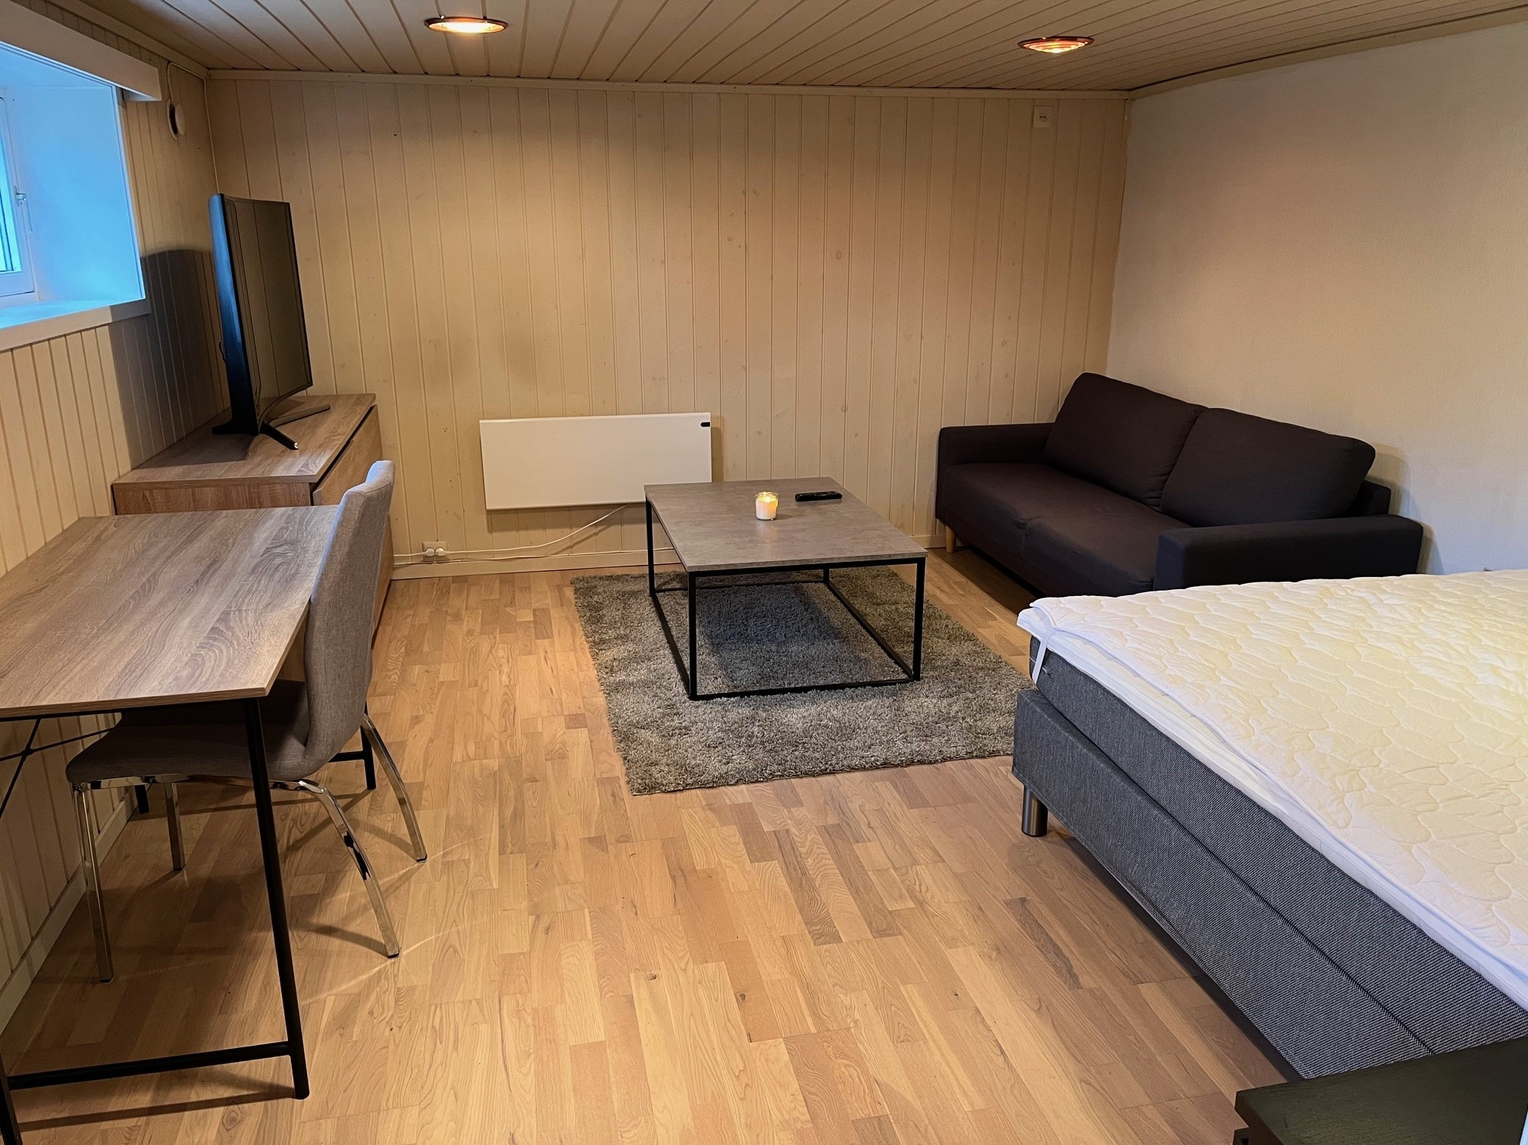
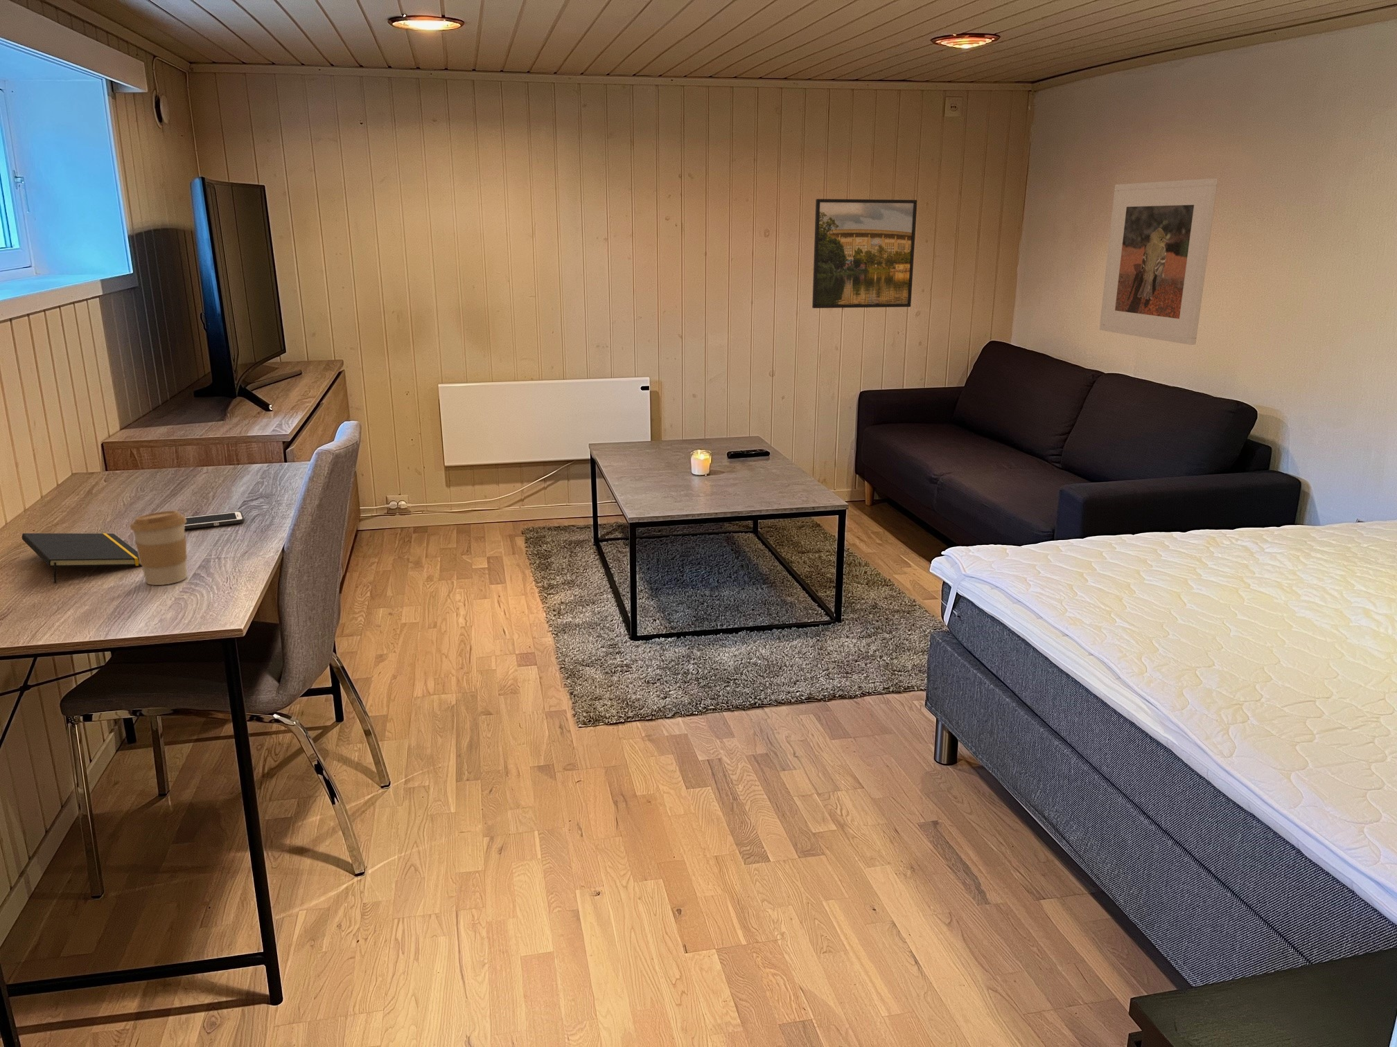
+ notepad [22,532,141,584]
+ coffee cup [130,509,188,586]
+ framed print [1099,178,1218,345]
+ cell phone [185,510,244,530]
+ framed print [812,198,917,309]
